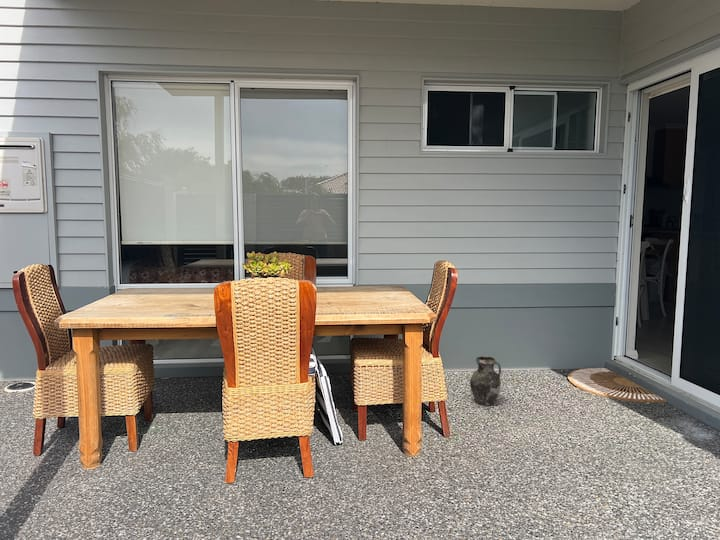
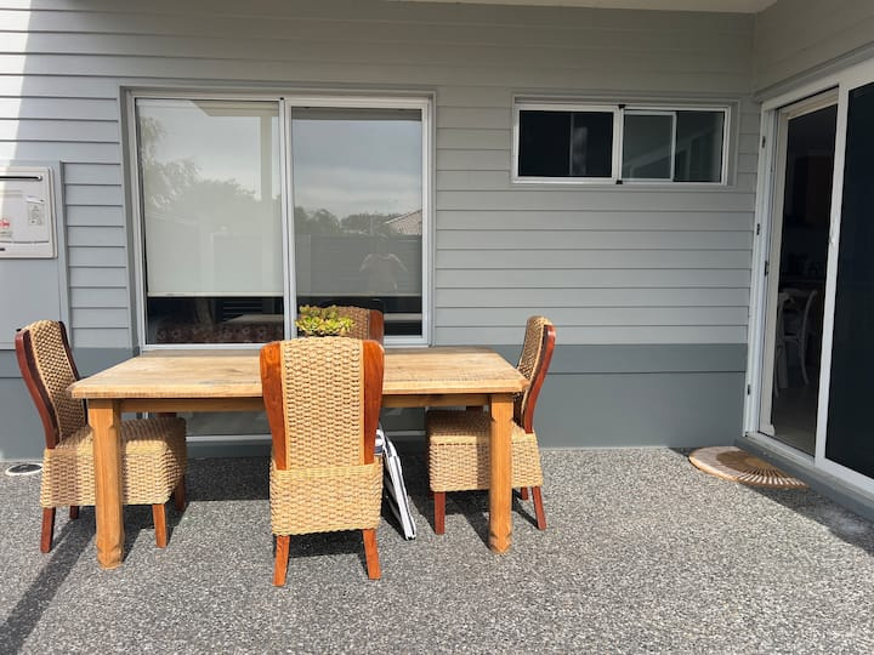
- ceramic jug [469,355,502,406]
